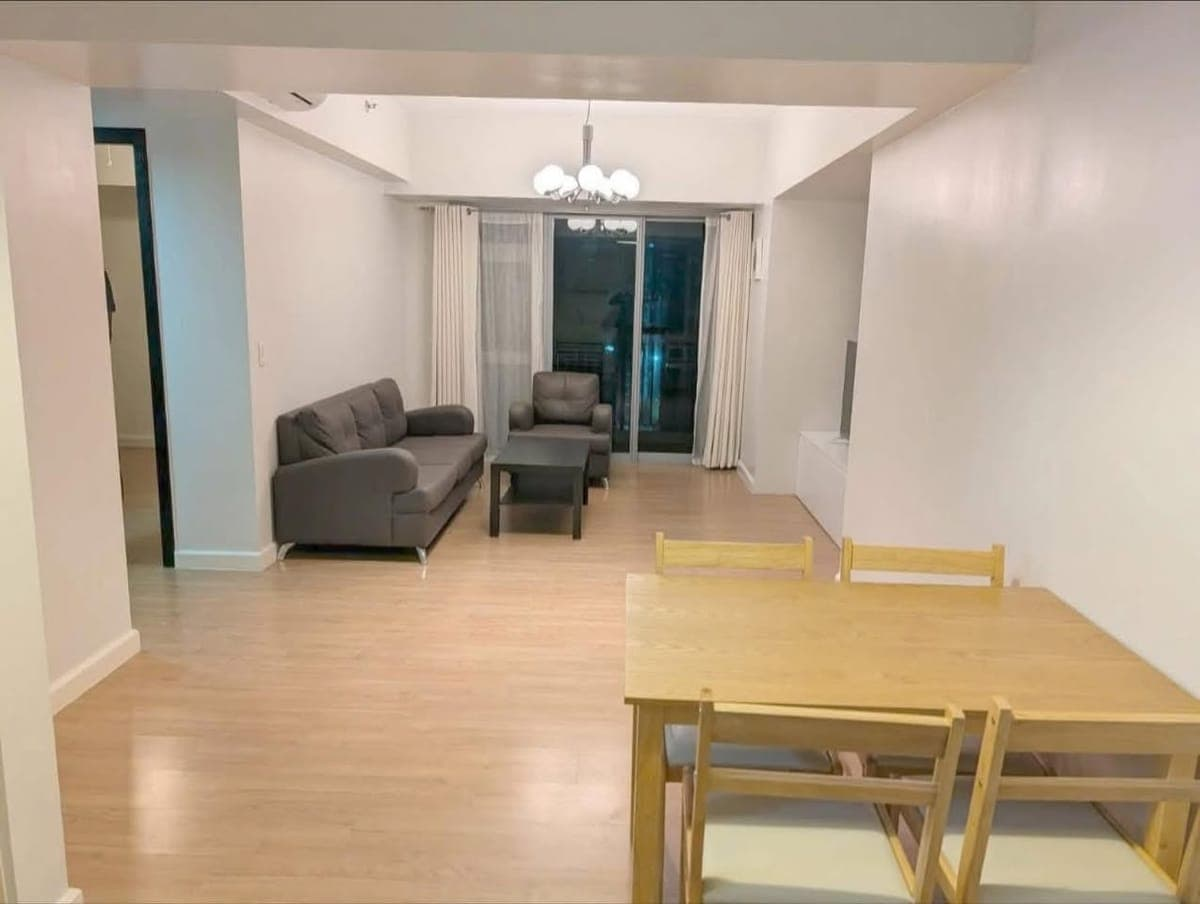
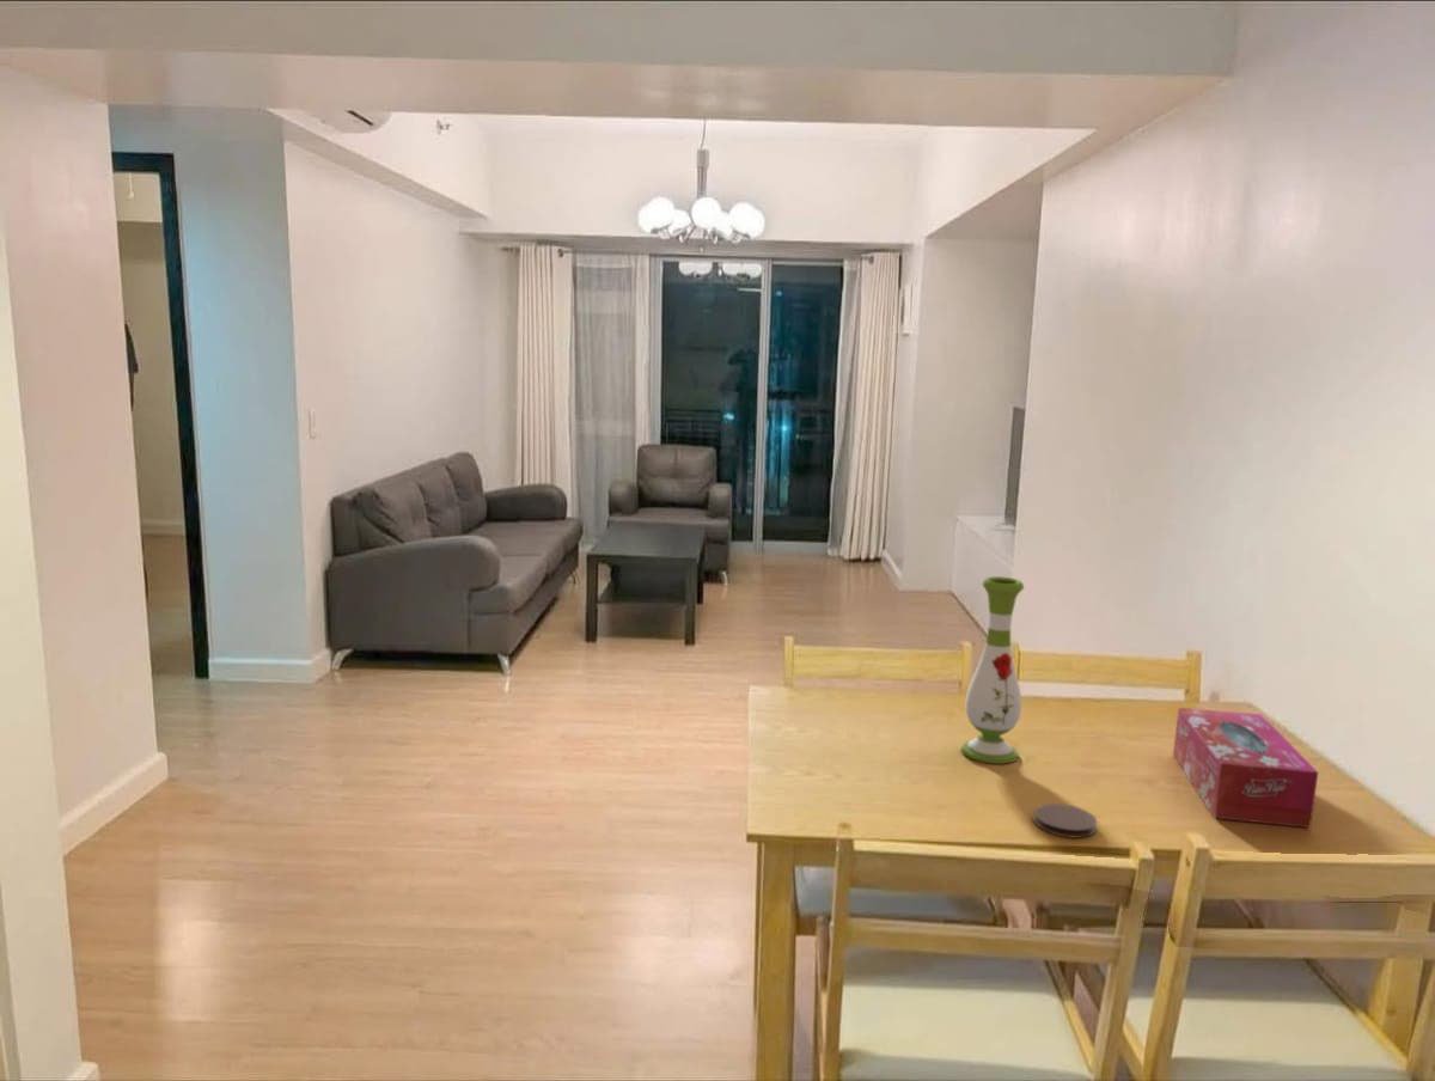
+ vase [960,575,1025,765]
+ tissue box [1172,707,1319,829]
+ coaster [1033,802,1098,839]
